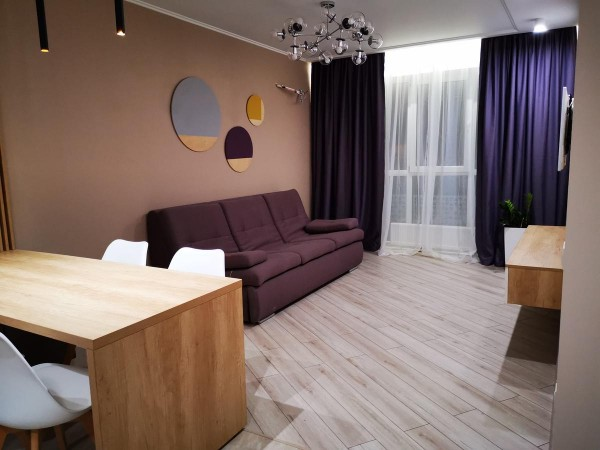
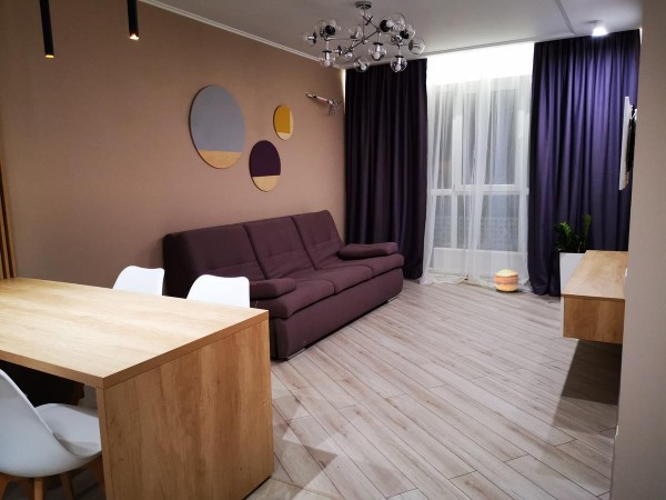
+ basket [493,269,519,292]
